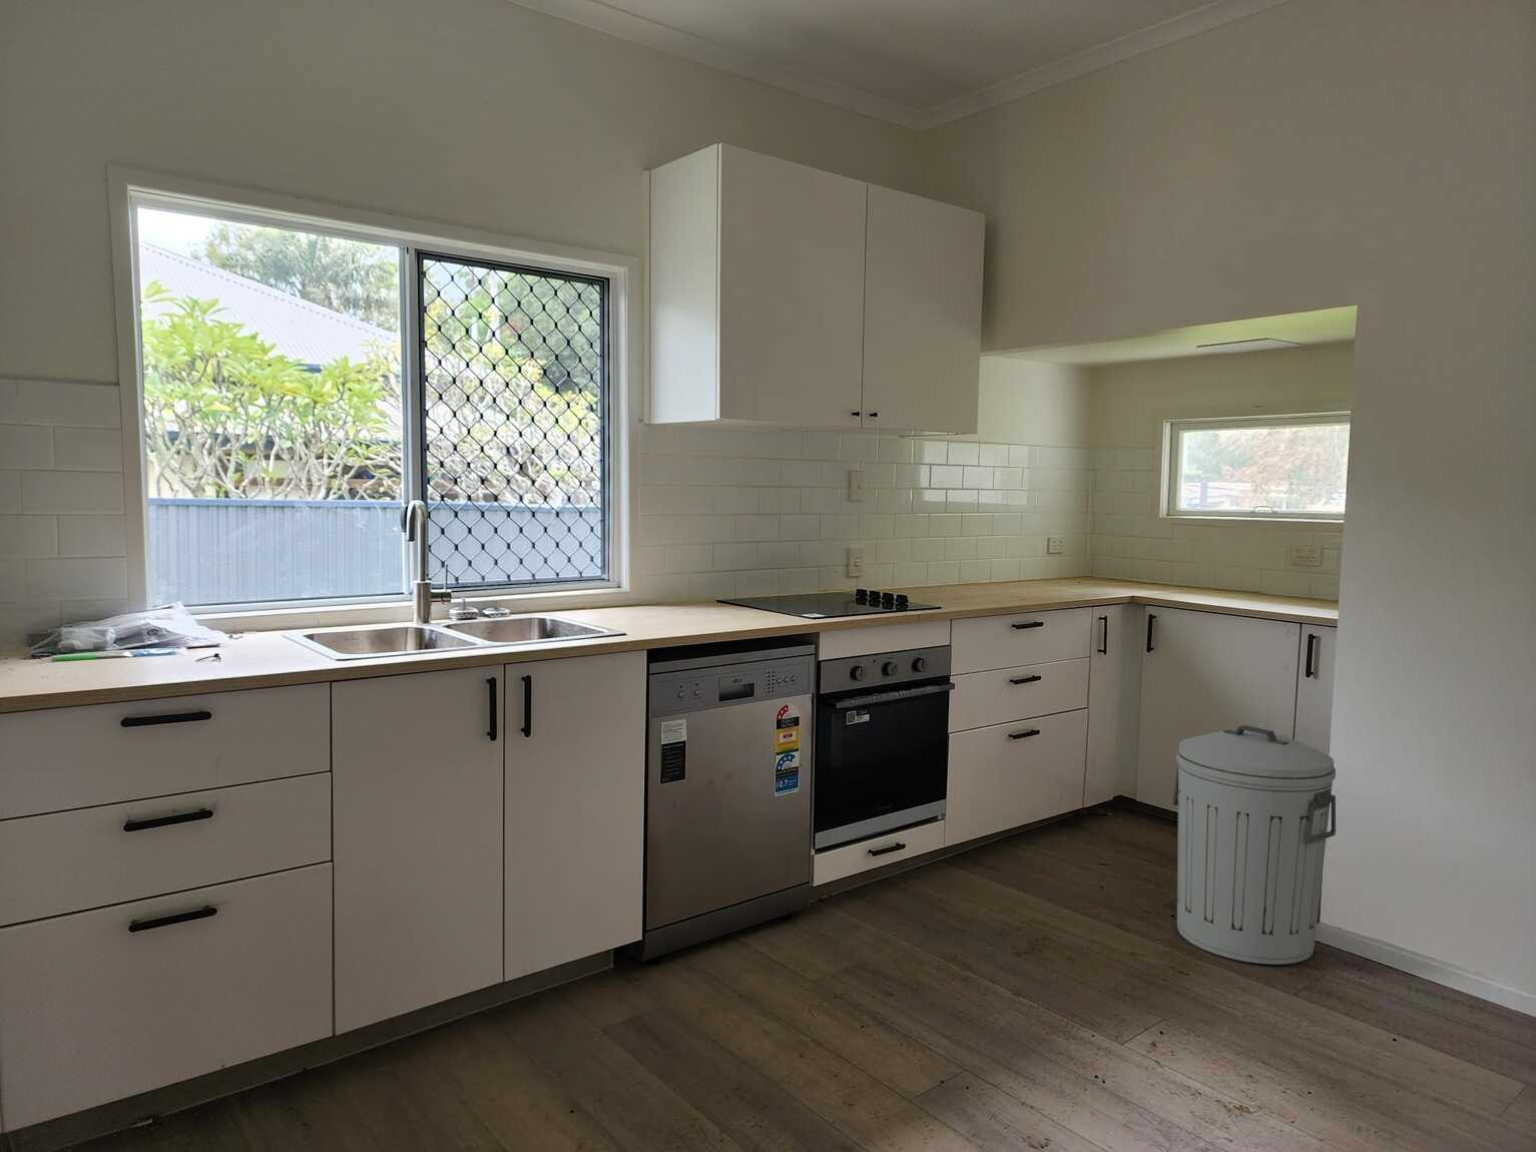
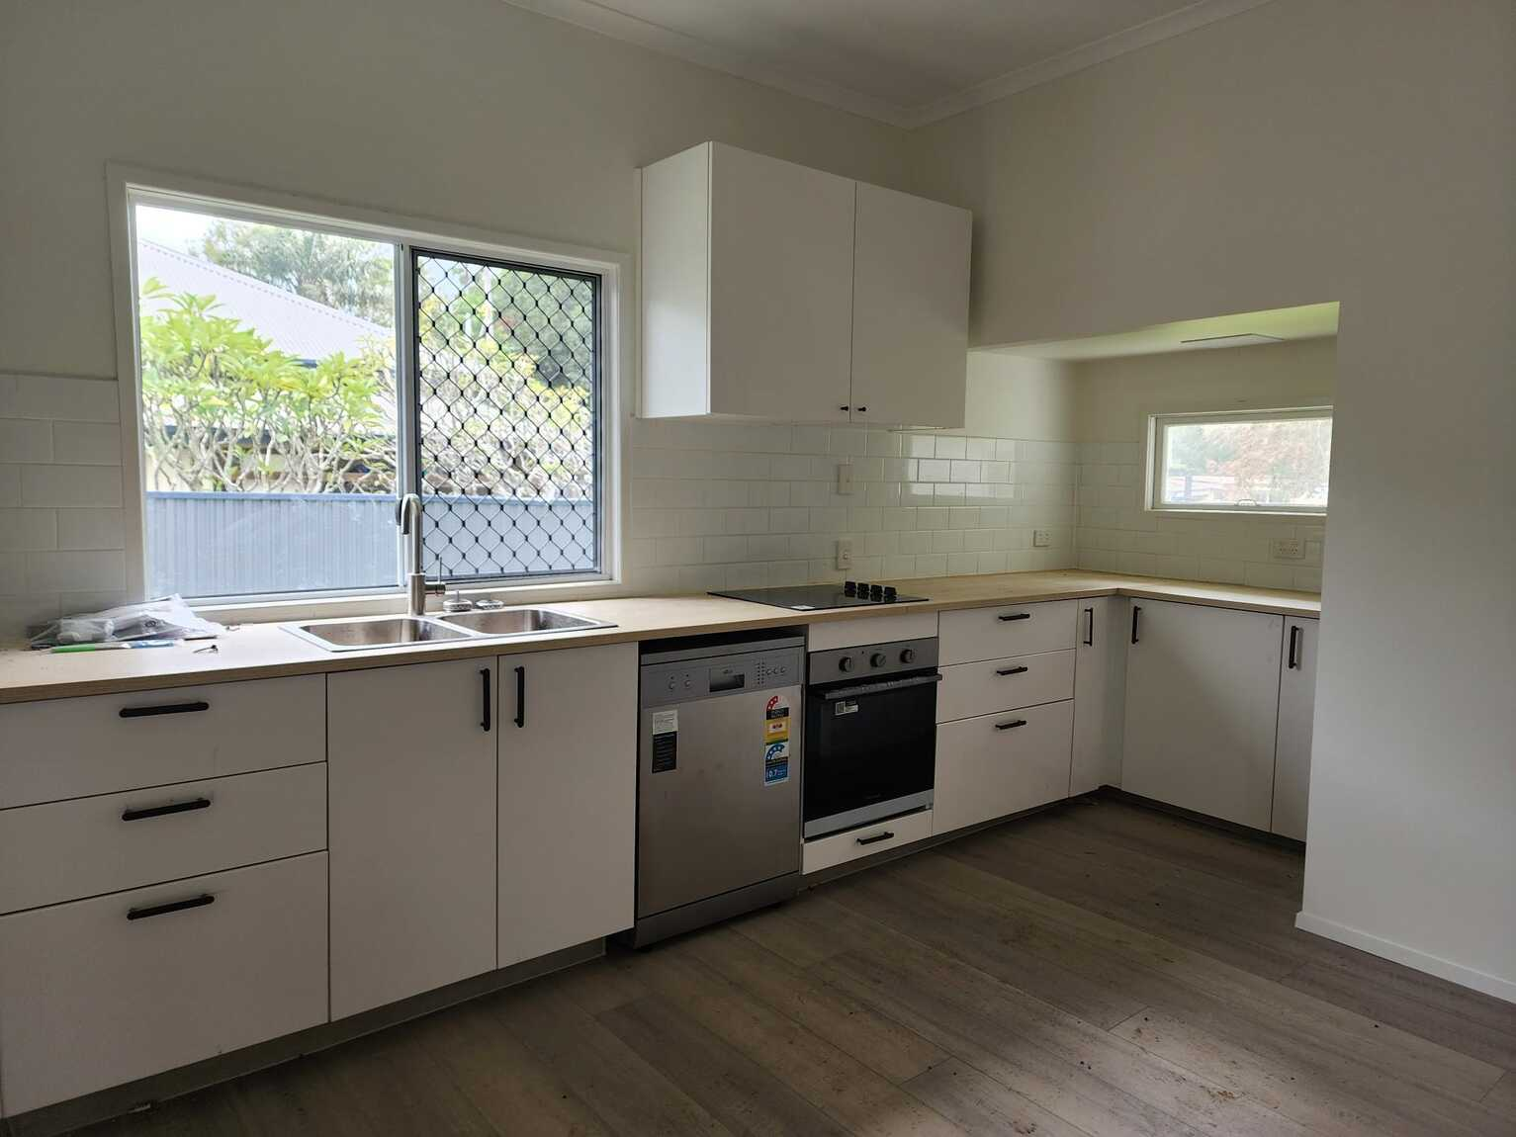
- trash can [1172,725,1336,966]
